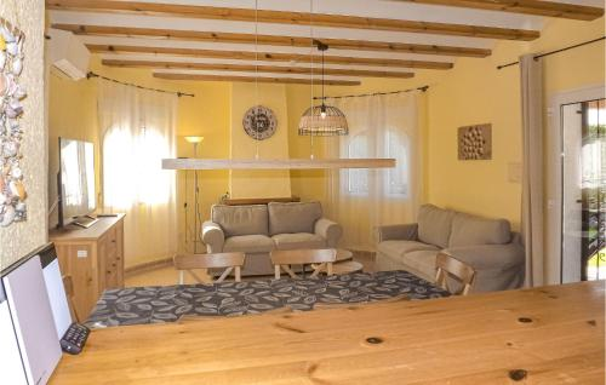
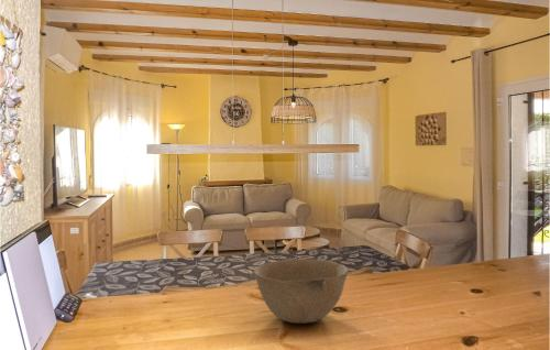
+ bowl [253,258,349,325]
